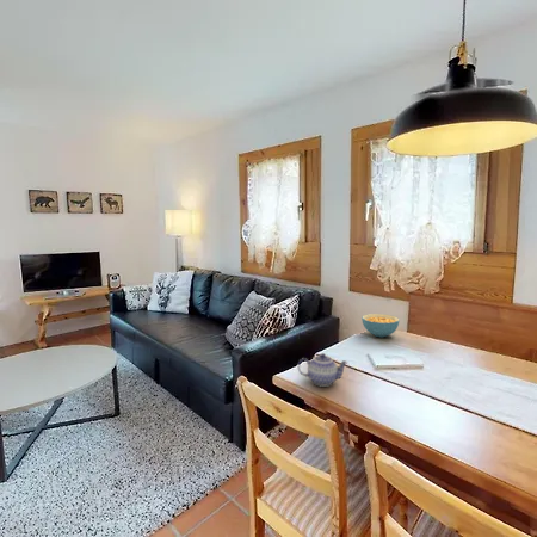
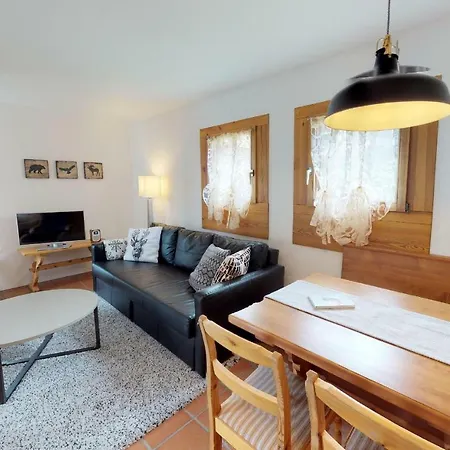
- cereal bowl [360,313,401,338]
- teapot [297,352,350,388]
